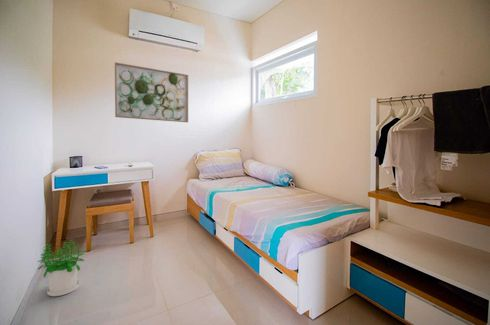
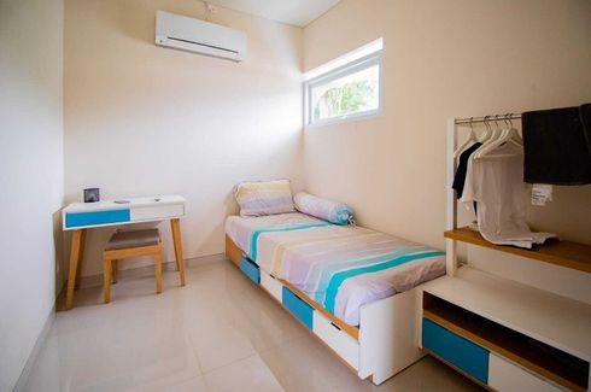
- wall art [114,61,189,123]
- potted plant [36,238,85,297]
